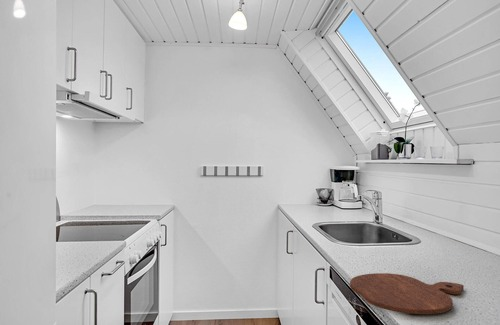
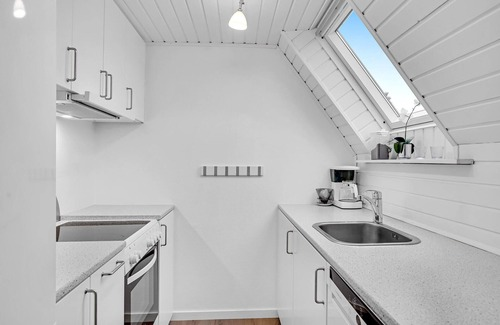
- cutting board [349,272,465,315]
